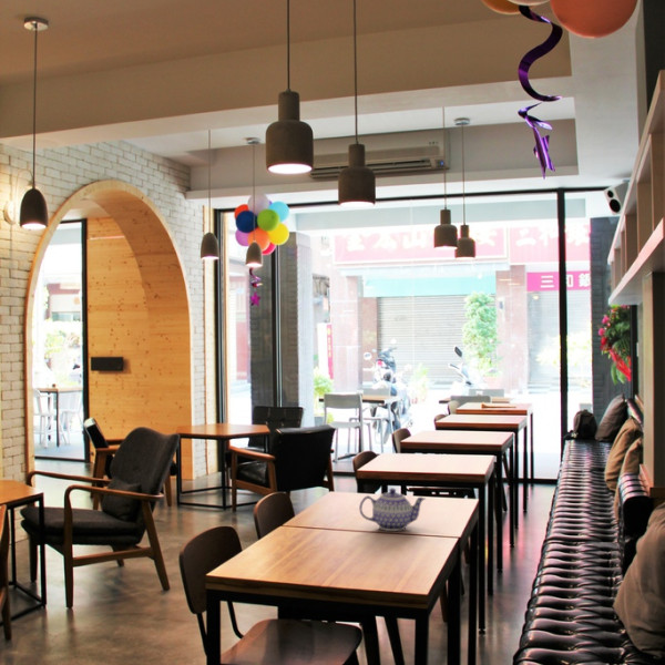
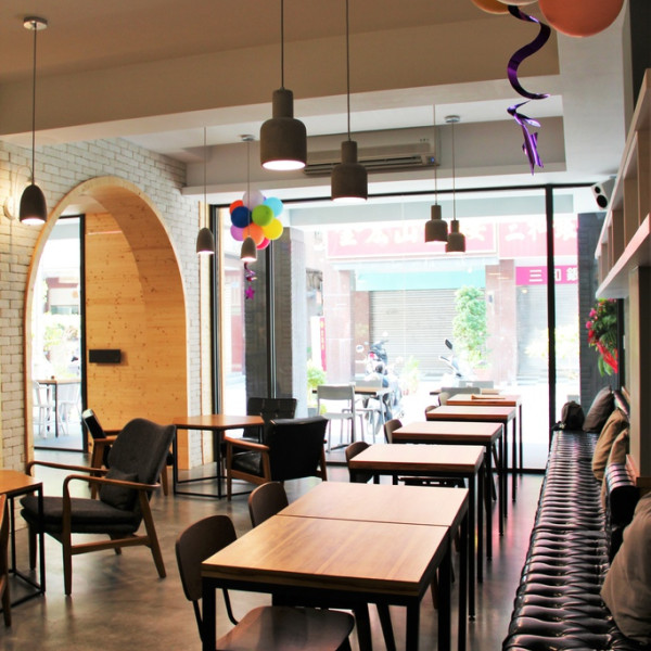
- teapot [358,488,427,532]
